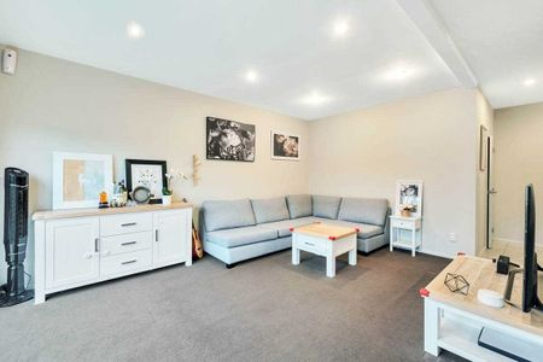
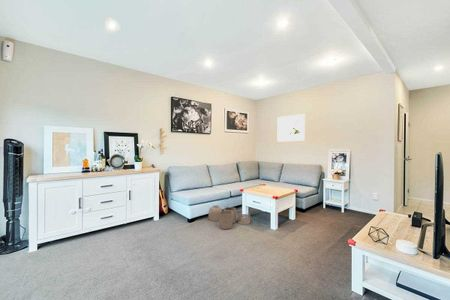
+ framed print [277,113,306,142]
+ woven basket [207,204,251,230]
